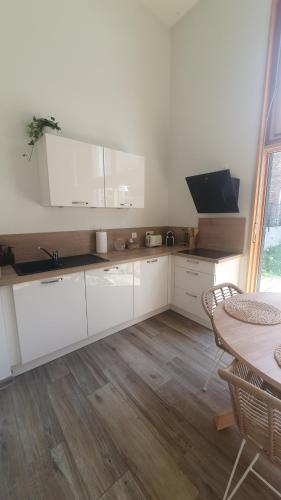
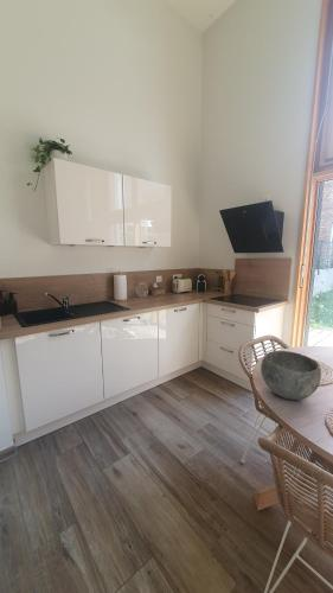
+ bowl [260,350,322,401]
